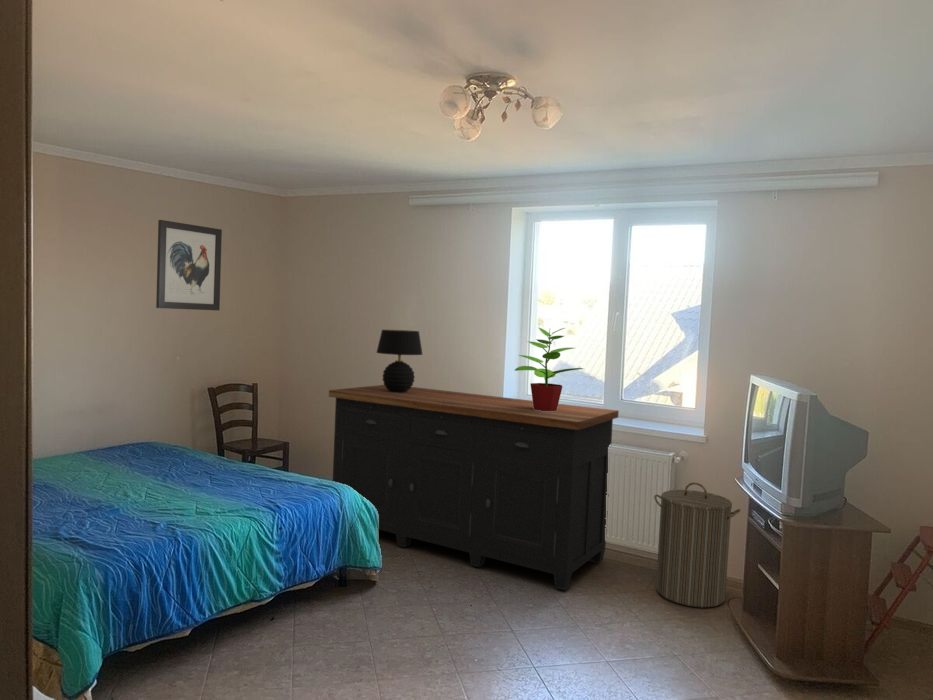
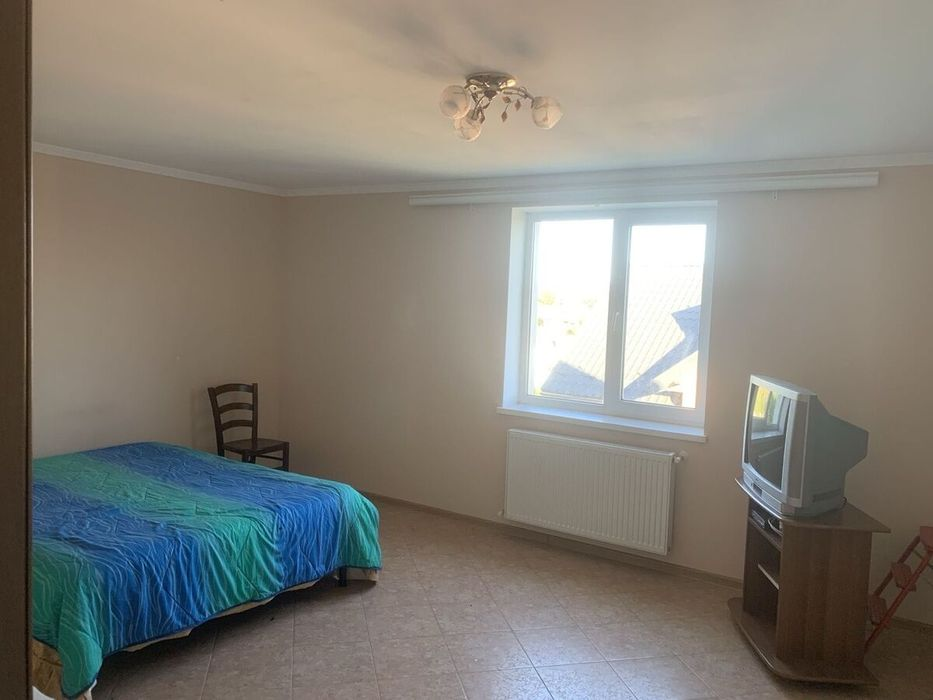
- wall art [155,219,223,311]
- sideboard [328,384,620,591]
- potted plant [514,326,584,411]
- laundry hamper [653,482,742,608]
- table lamp [375,329,424,392]
